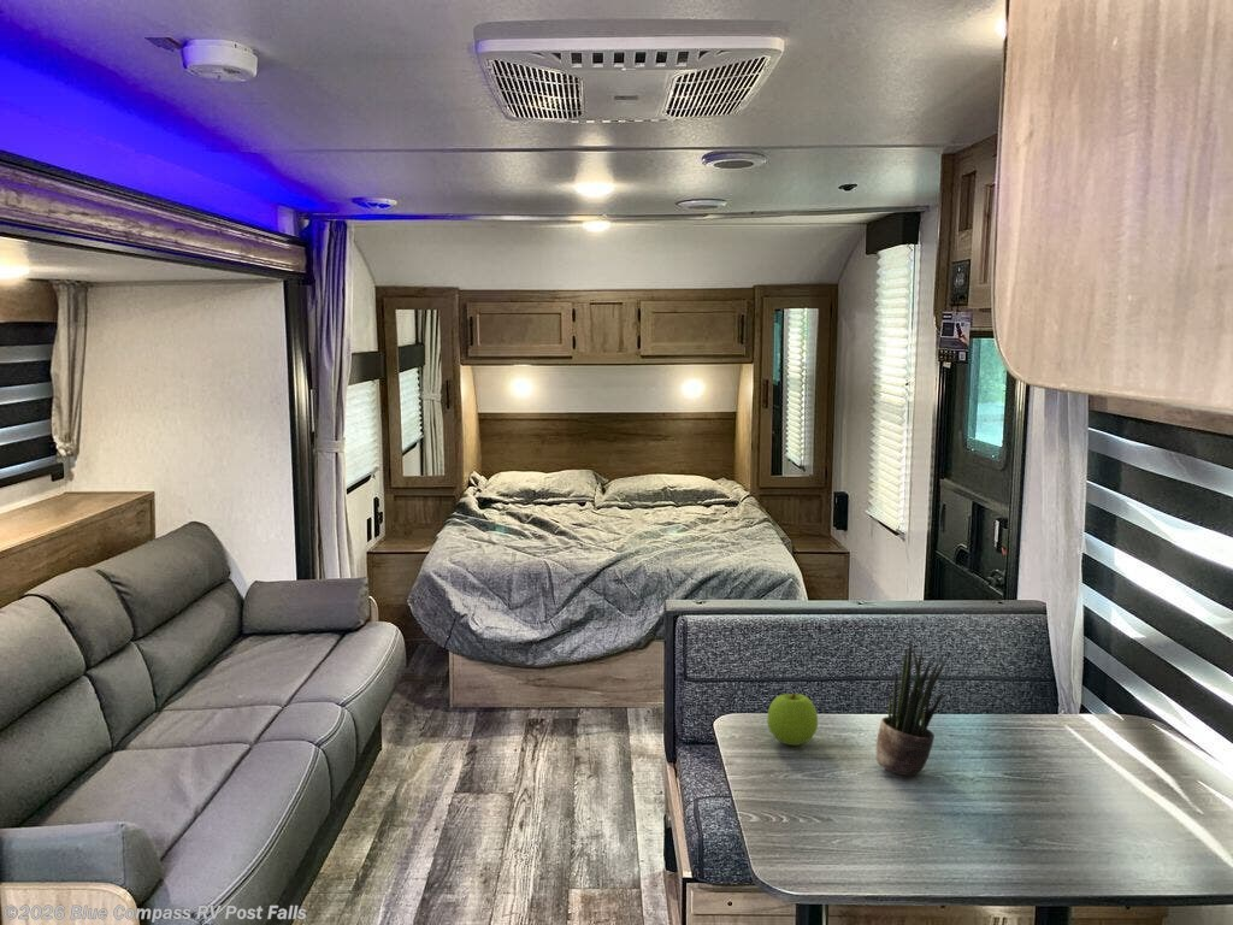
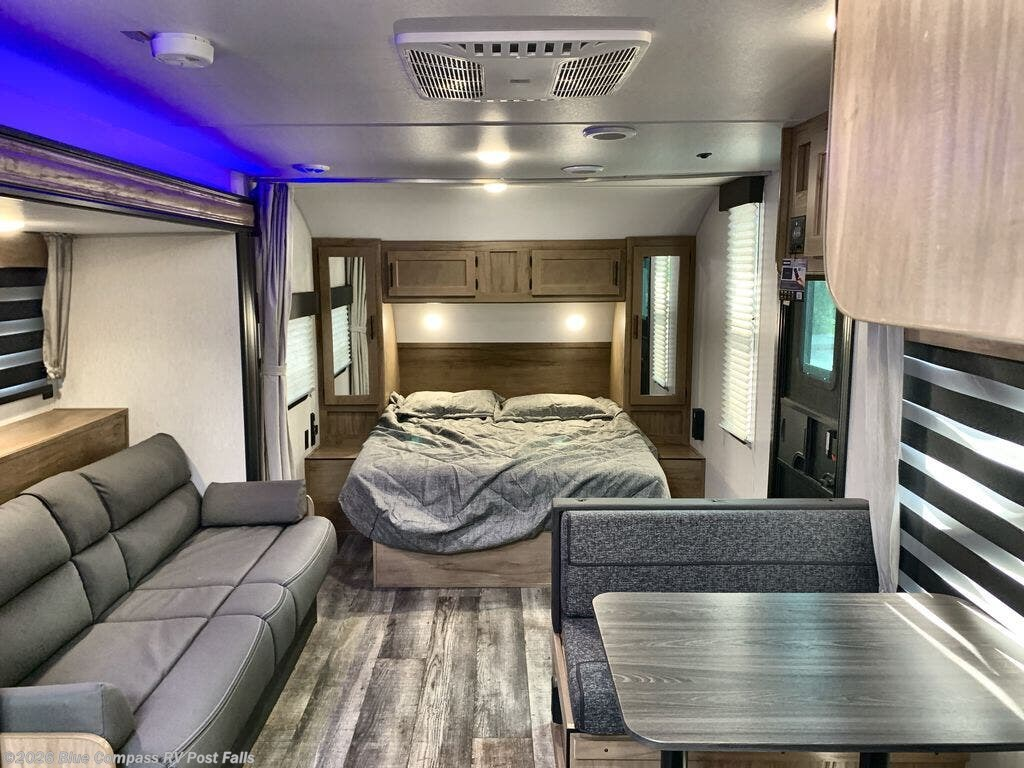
- potted plant [875,642,949,778]
- apple [766,693,819,747]
